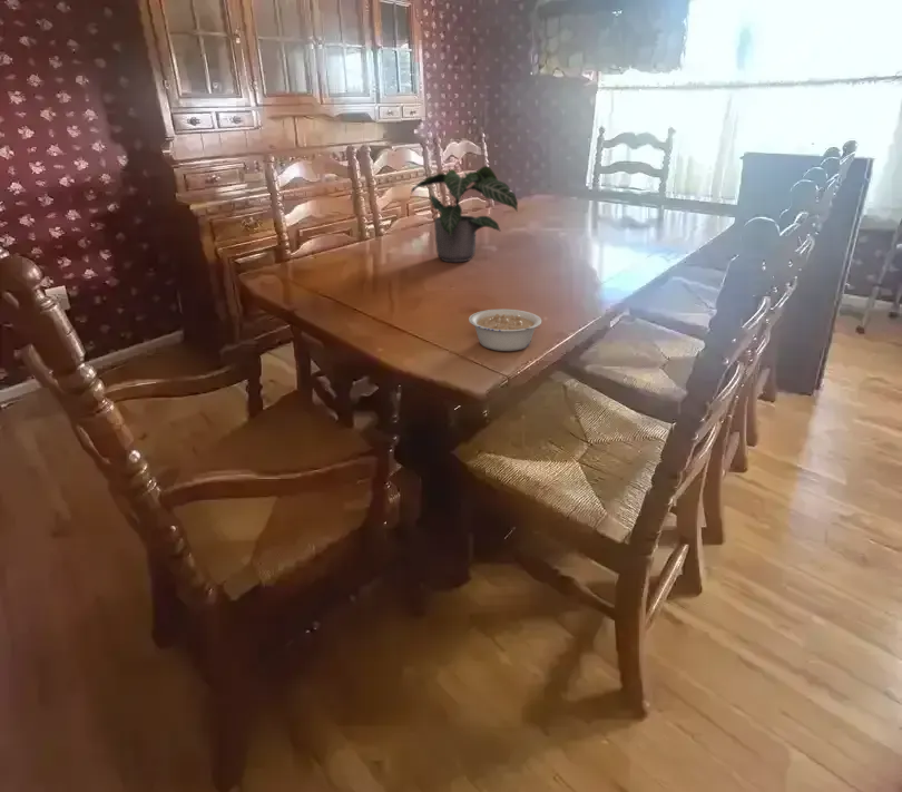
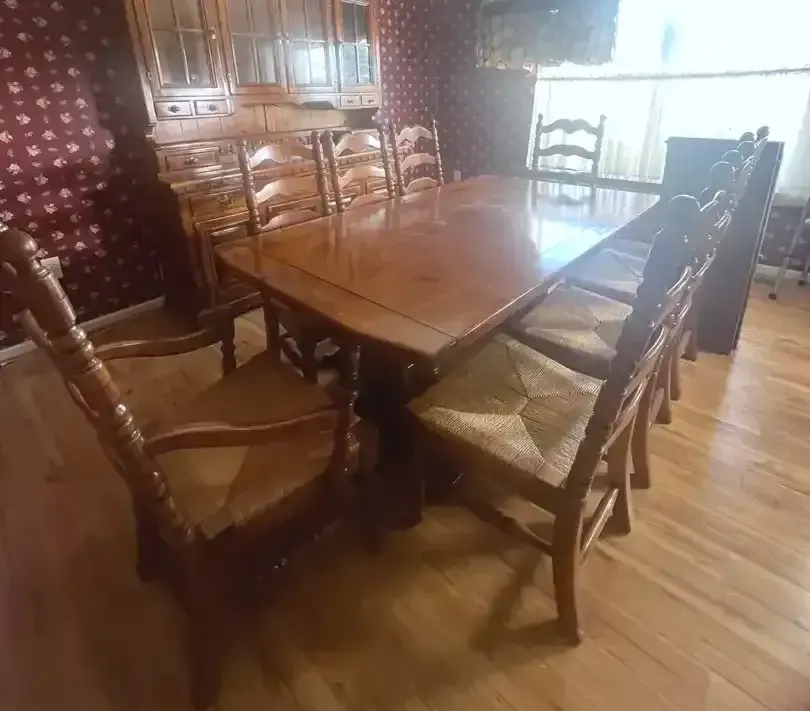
- legume [468,309,542,352]
- potted plant [410,165,519,263]
